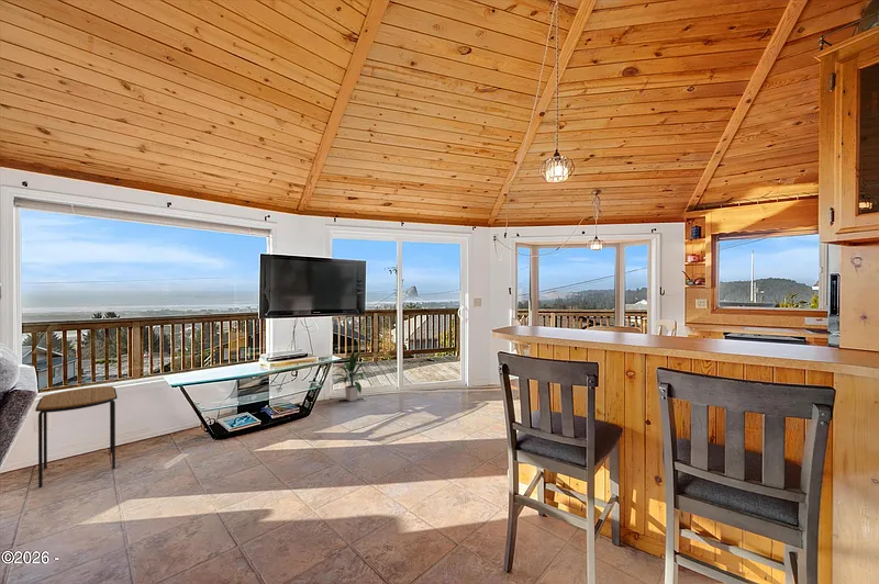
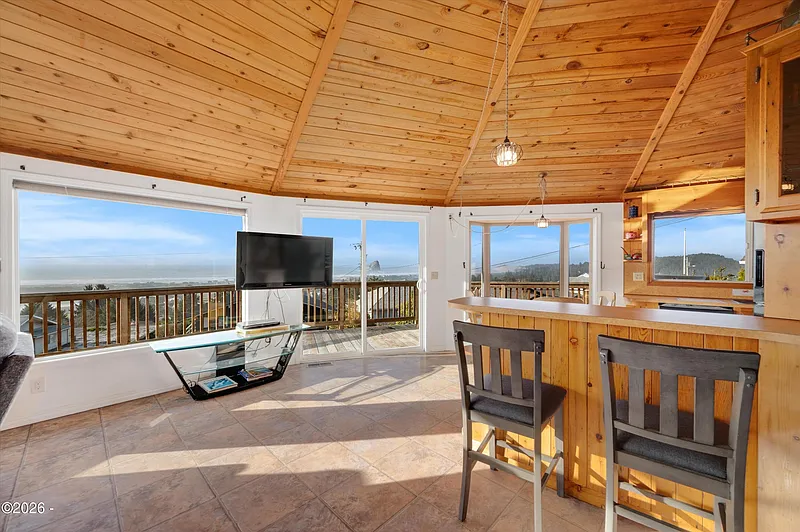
- indoor plant [330,350,369,402]
- side table [34,385,119,488]
